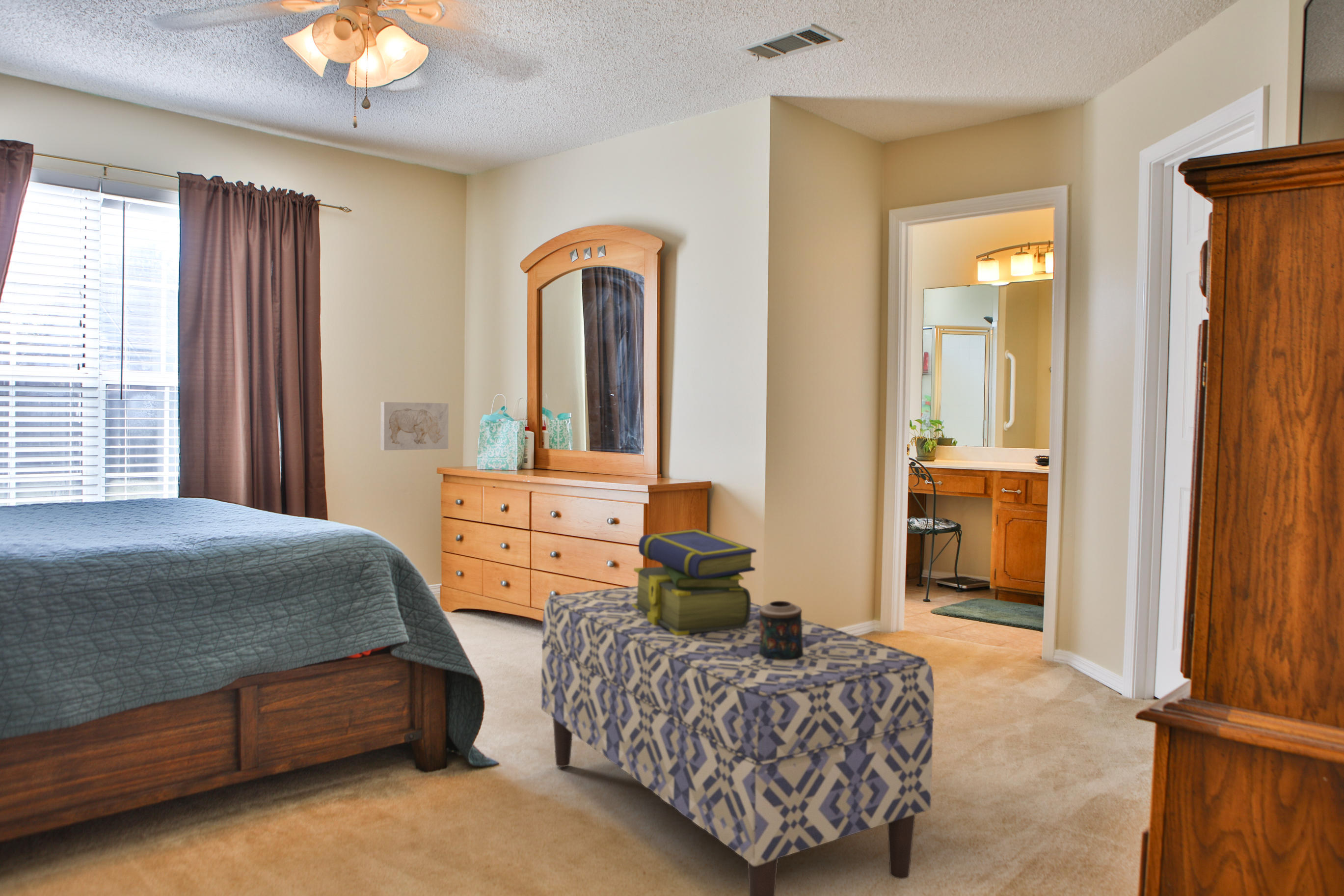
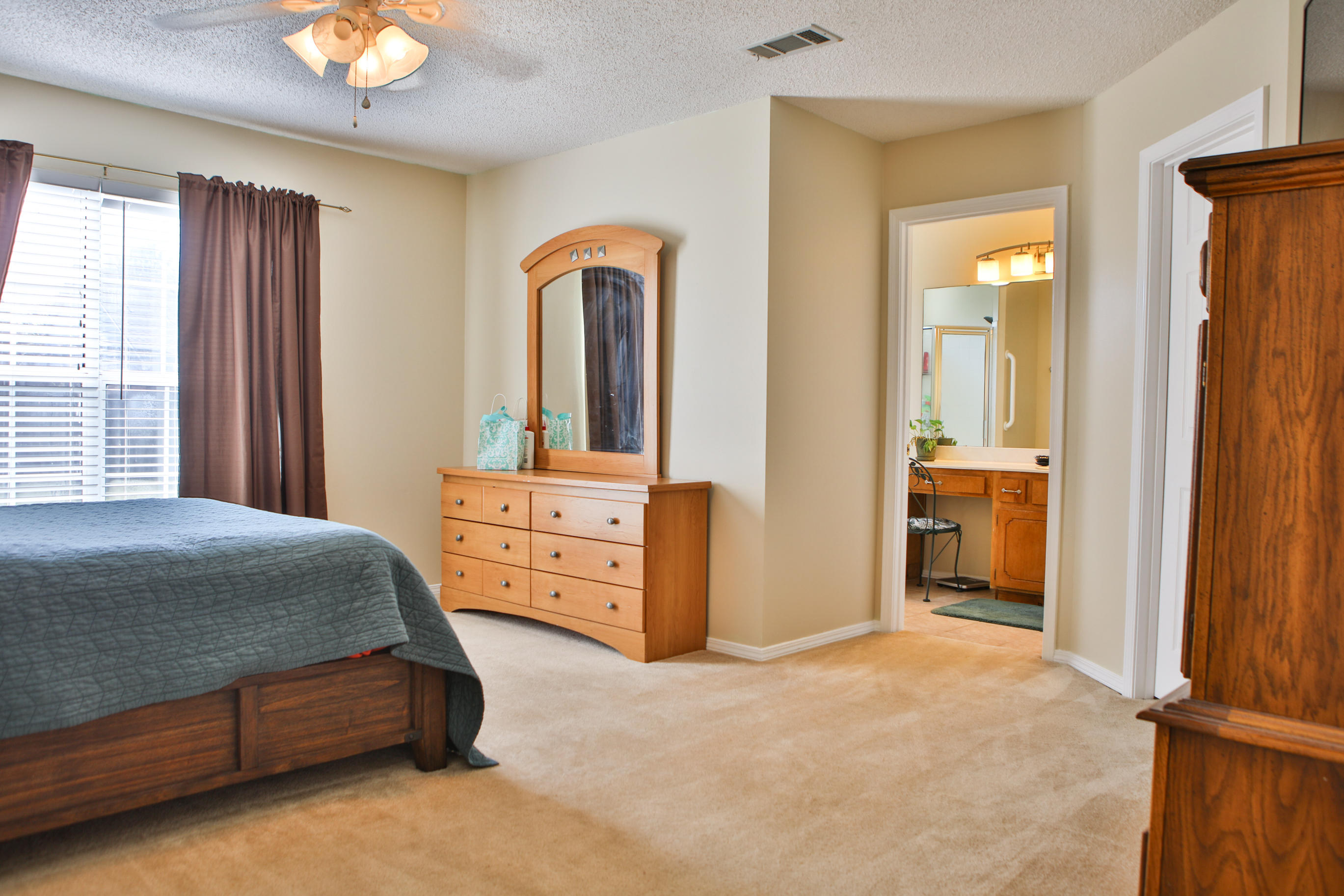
- bench [541,585,935,896]
- stack of books [632,528,757,635]
- wall art [380,402,449,451]
- candle [758,600,805,660]
